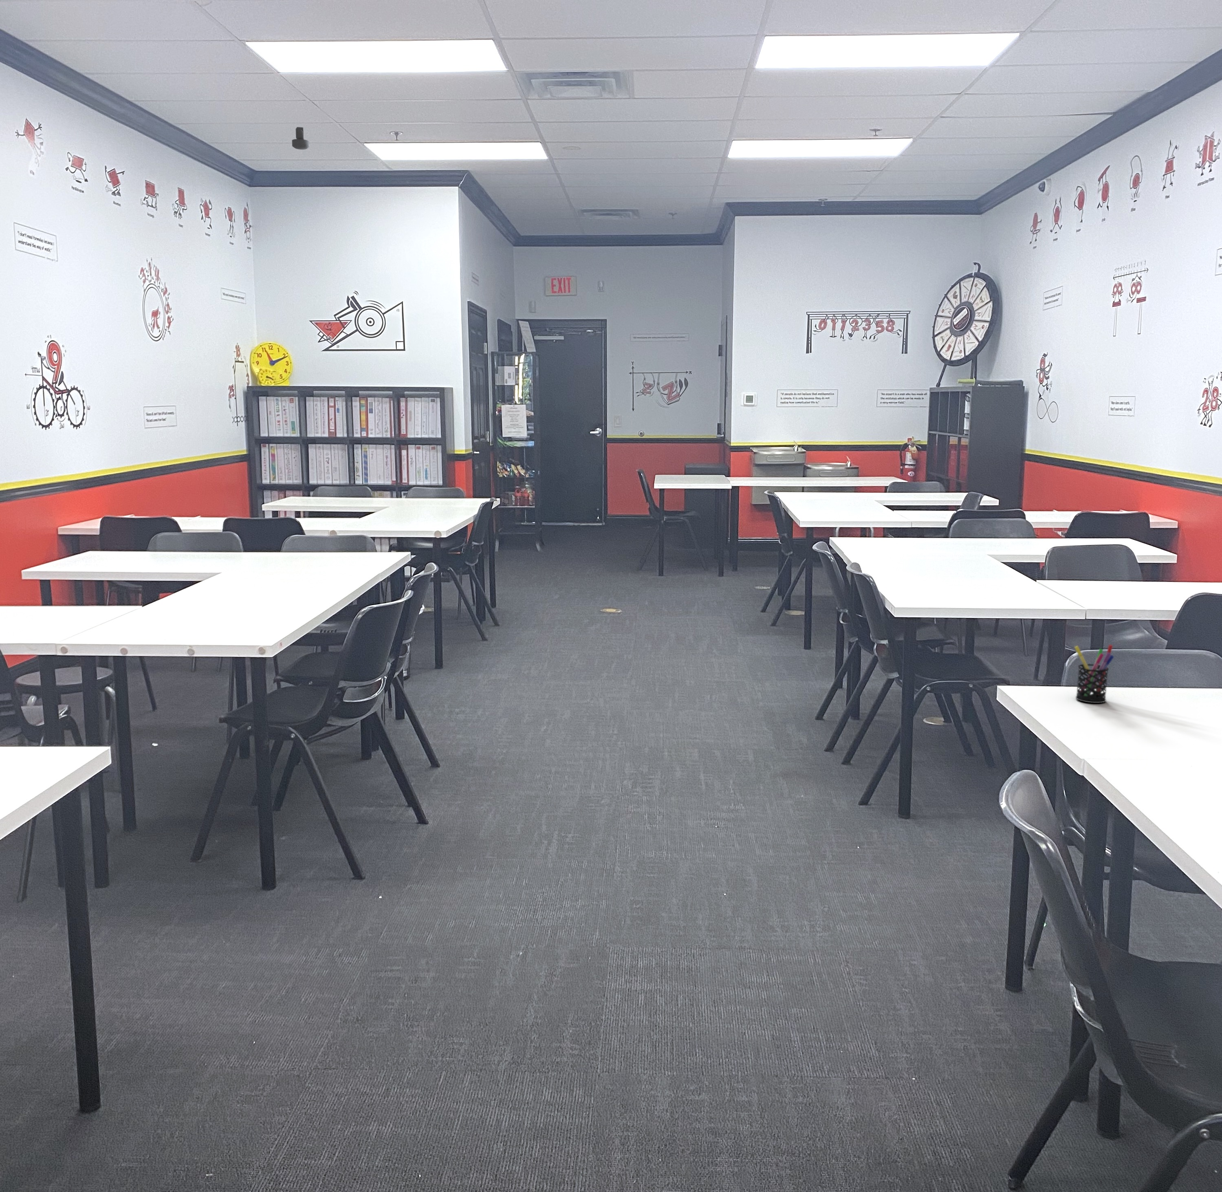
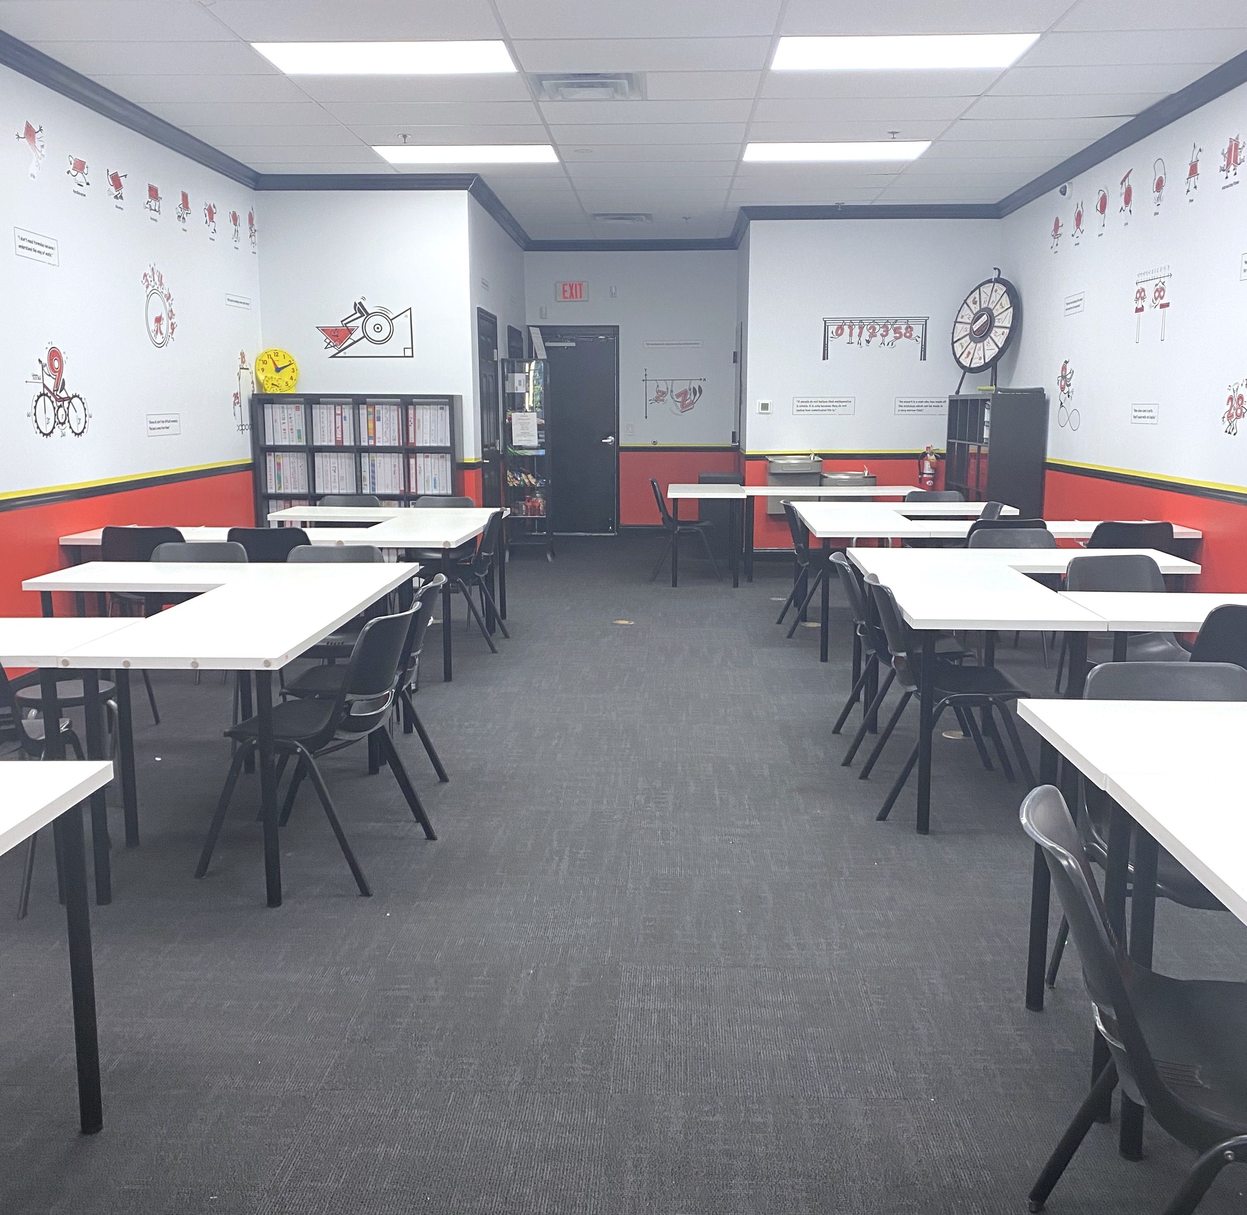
- pen holder [1074,644,1114,703]
- security camera [291,127,310,150]
